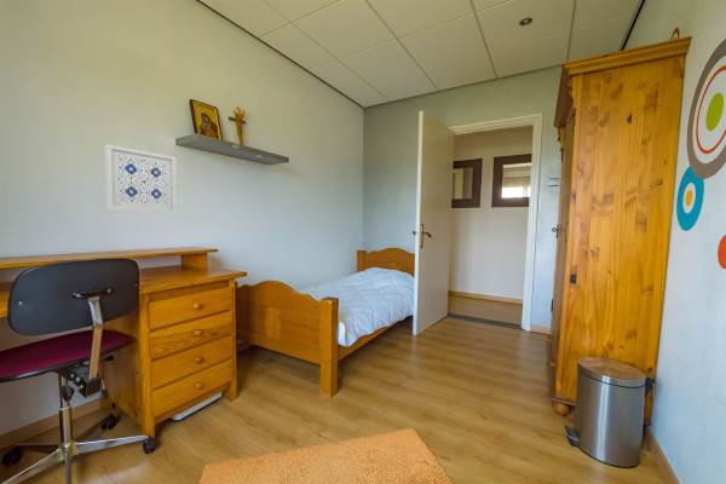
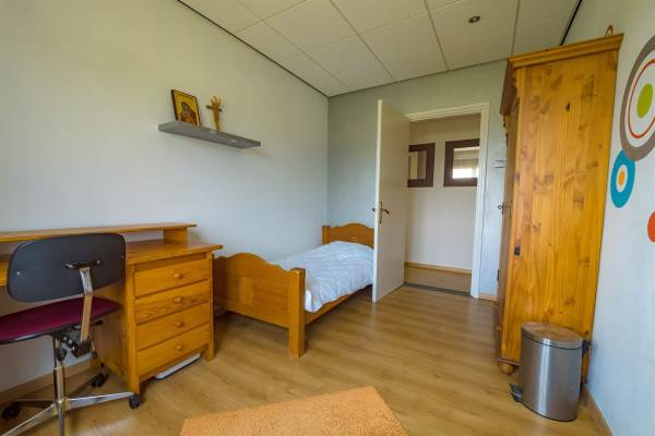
- wall art [104,143,178,214]
